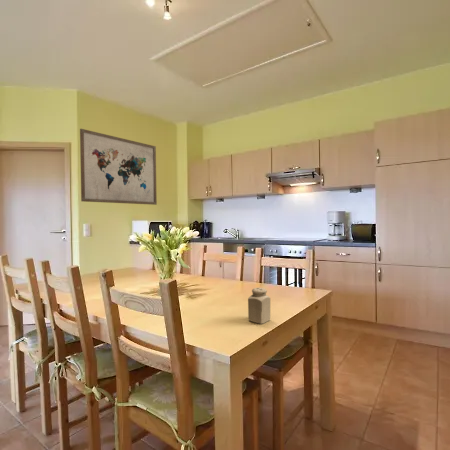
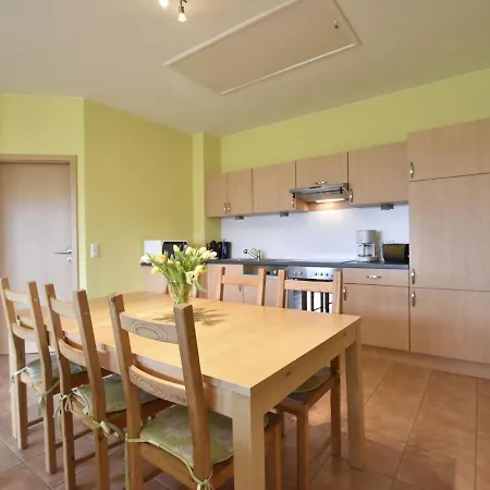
- wall art [79,128,158,206]
- salt shaker [247,287,271,325]
